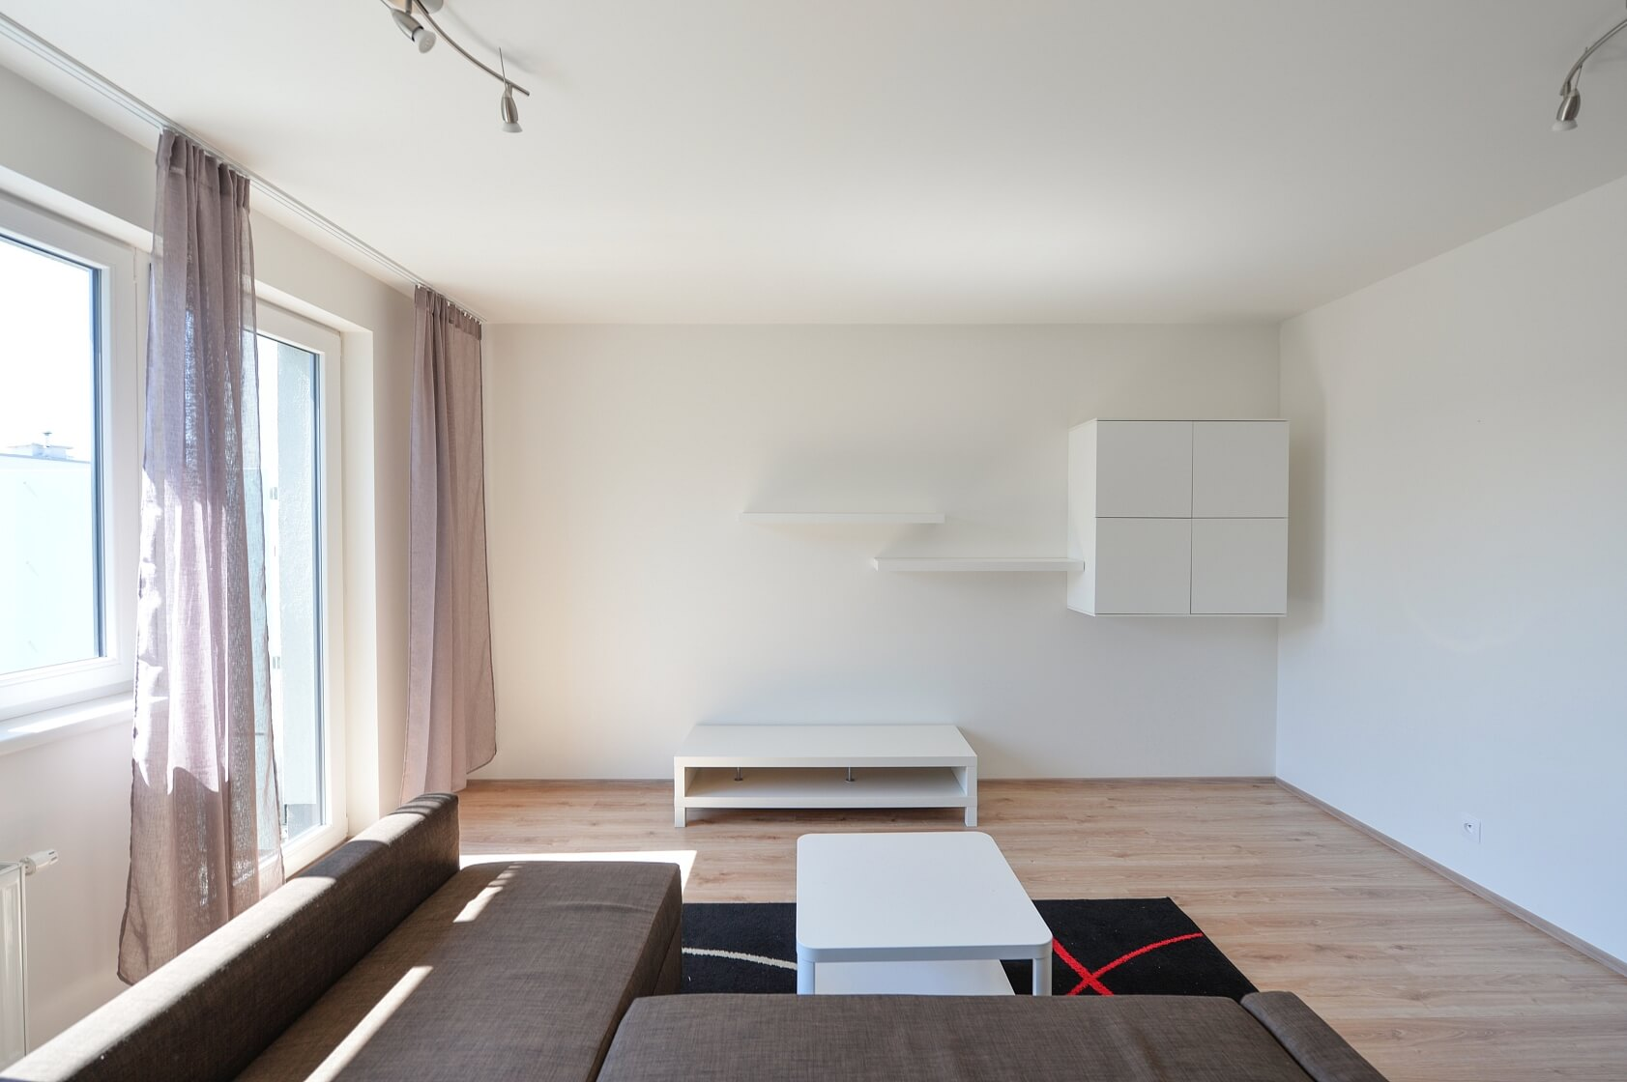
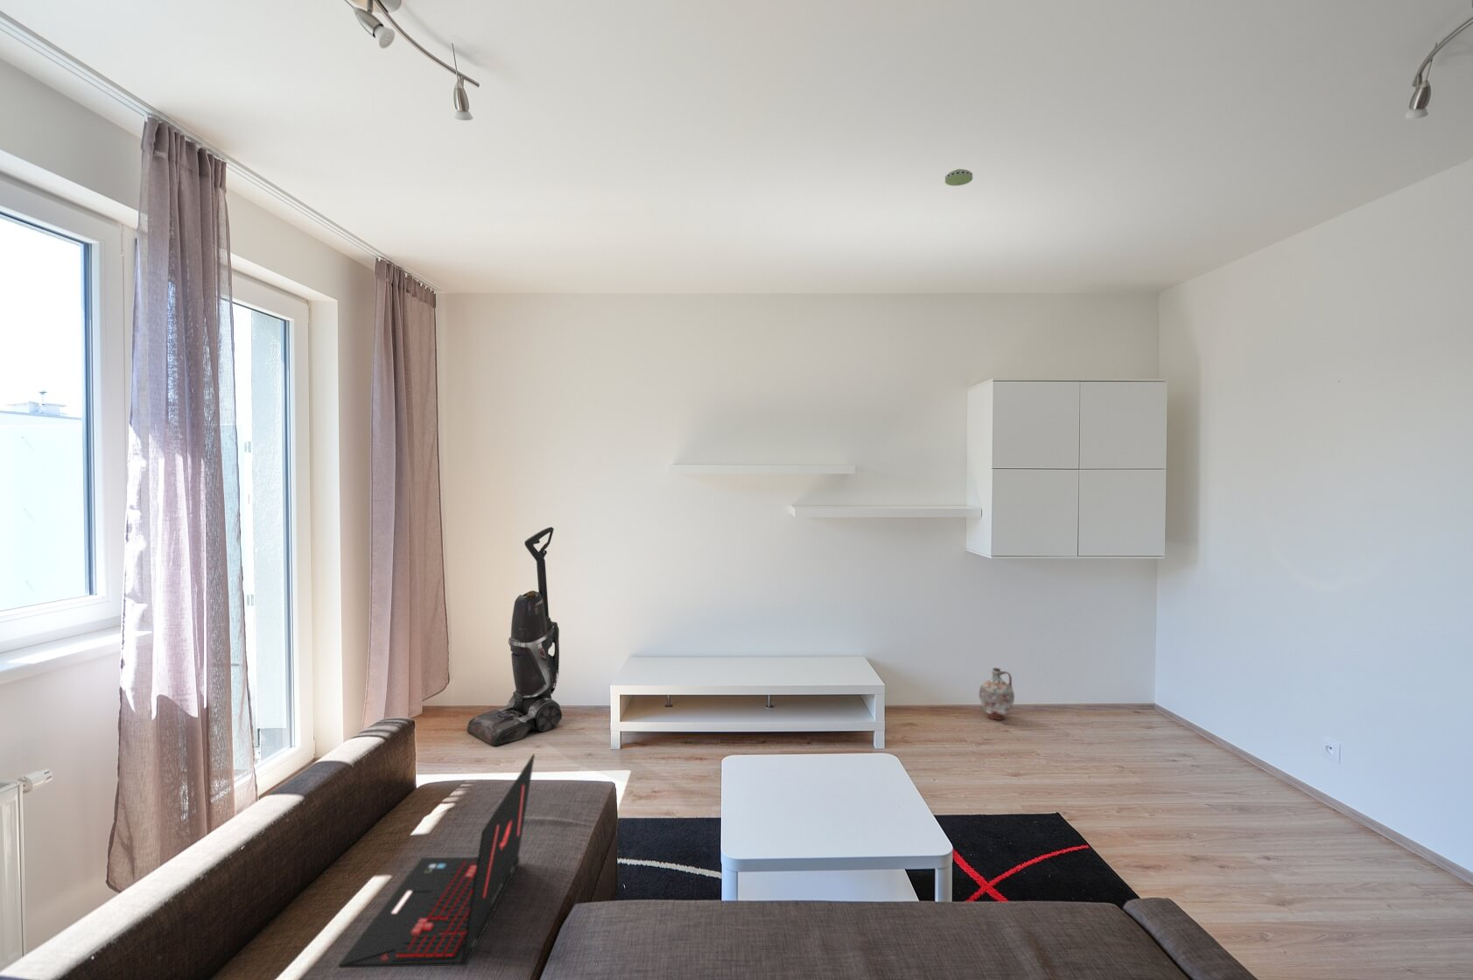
+ vacuum cleaner [466,526,563,746]
+ laptop [338,754,536,969]
+ smoke detector [945,168,973,186]
+ ceramic jug [978,667,1015,721]
